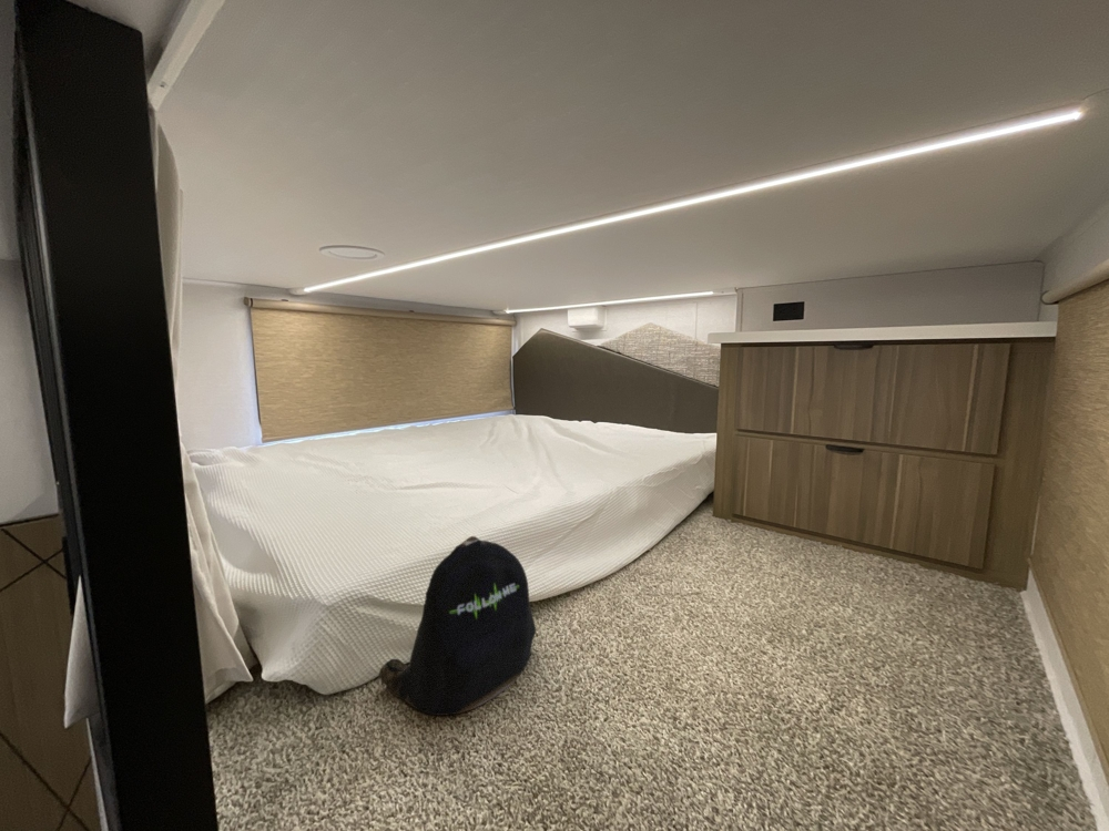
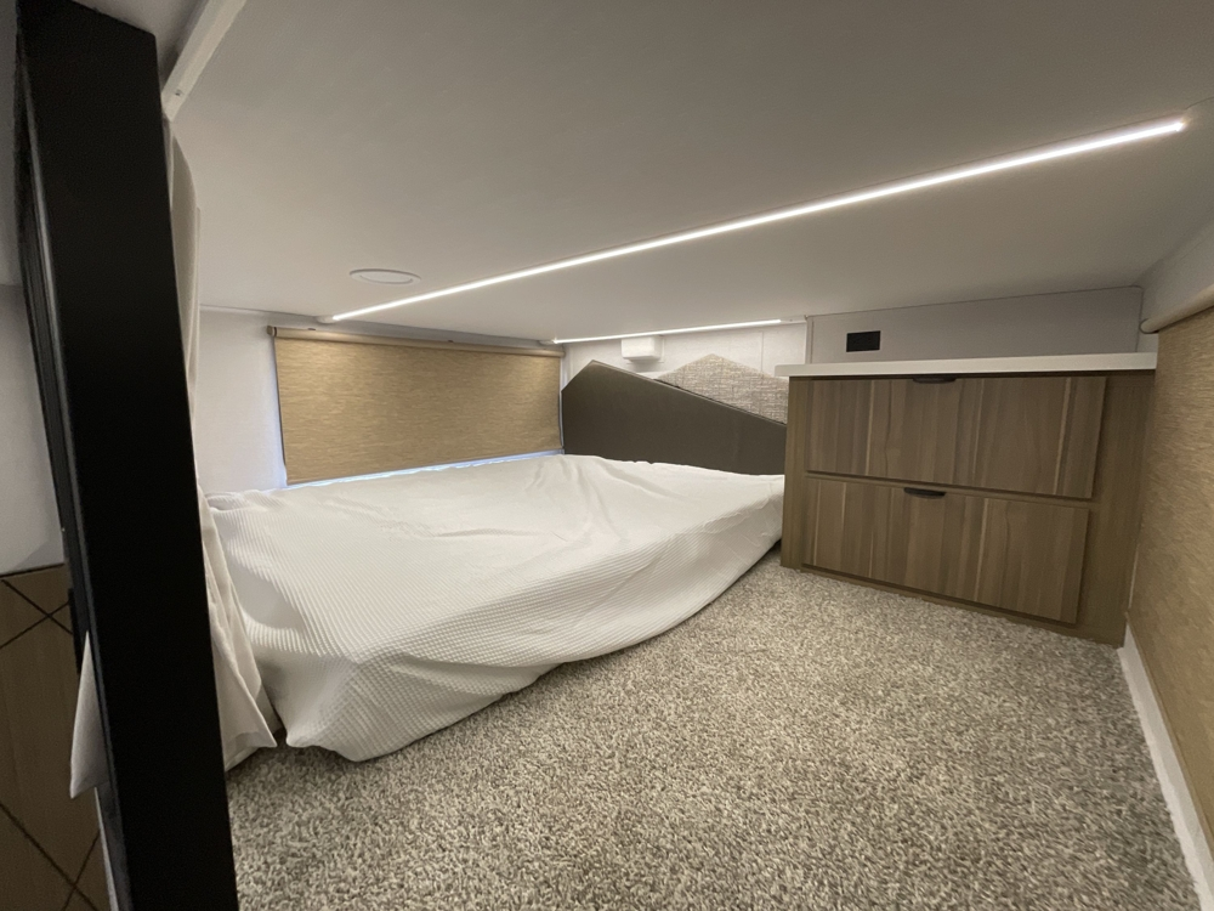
- backpack [377,535,537,717]
